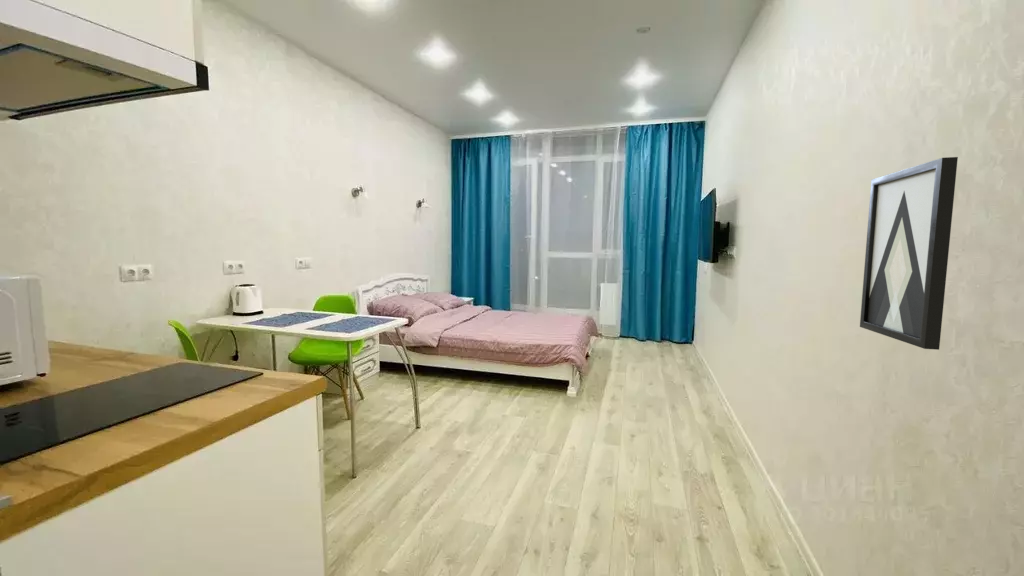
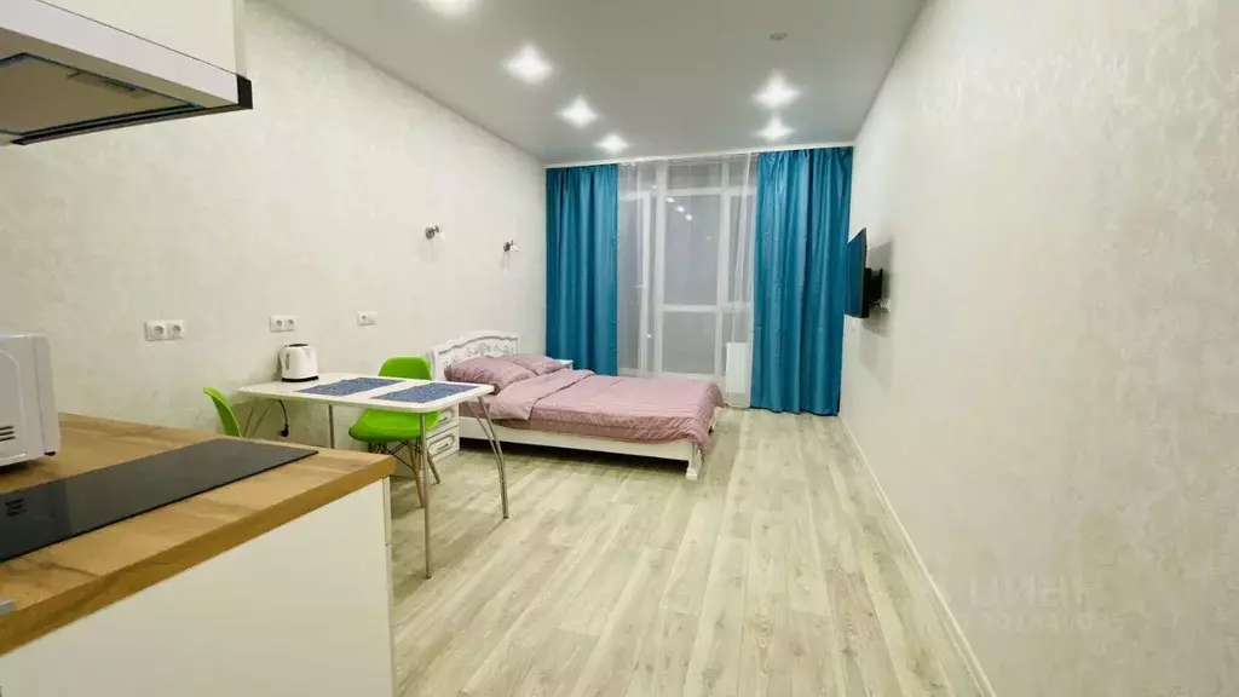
- wall art [859,156,959,351]
